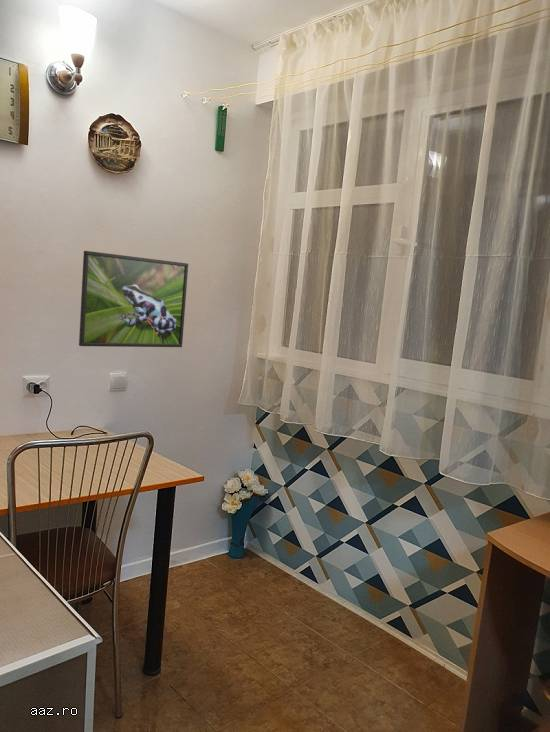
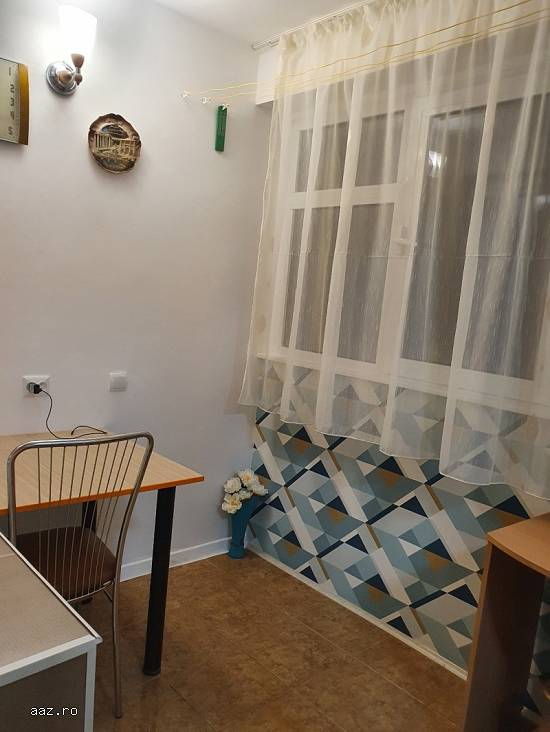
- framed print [78,250,189,348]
